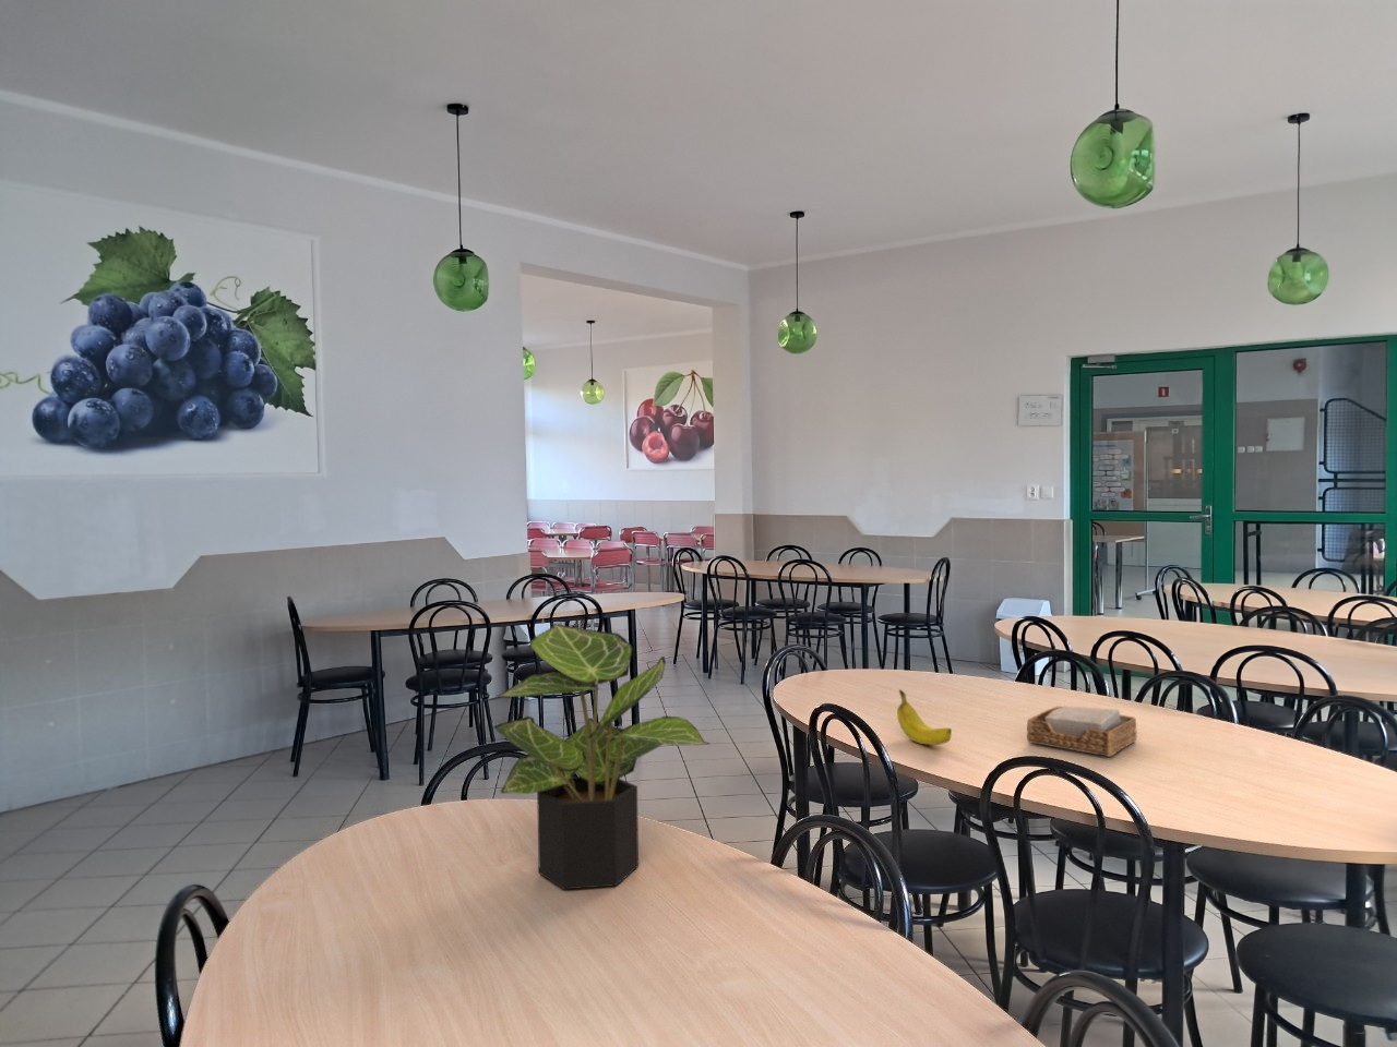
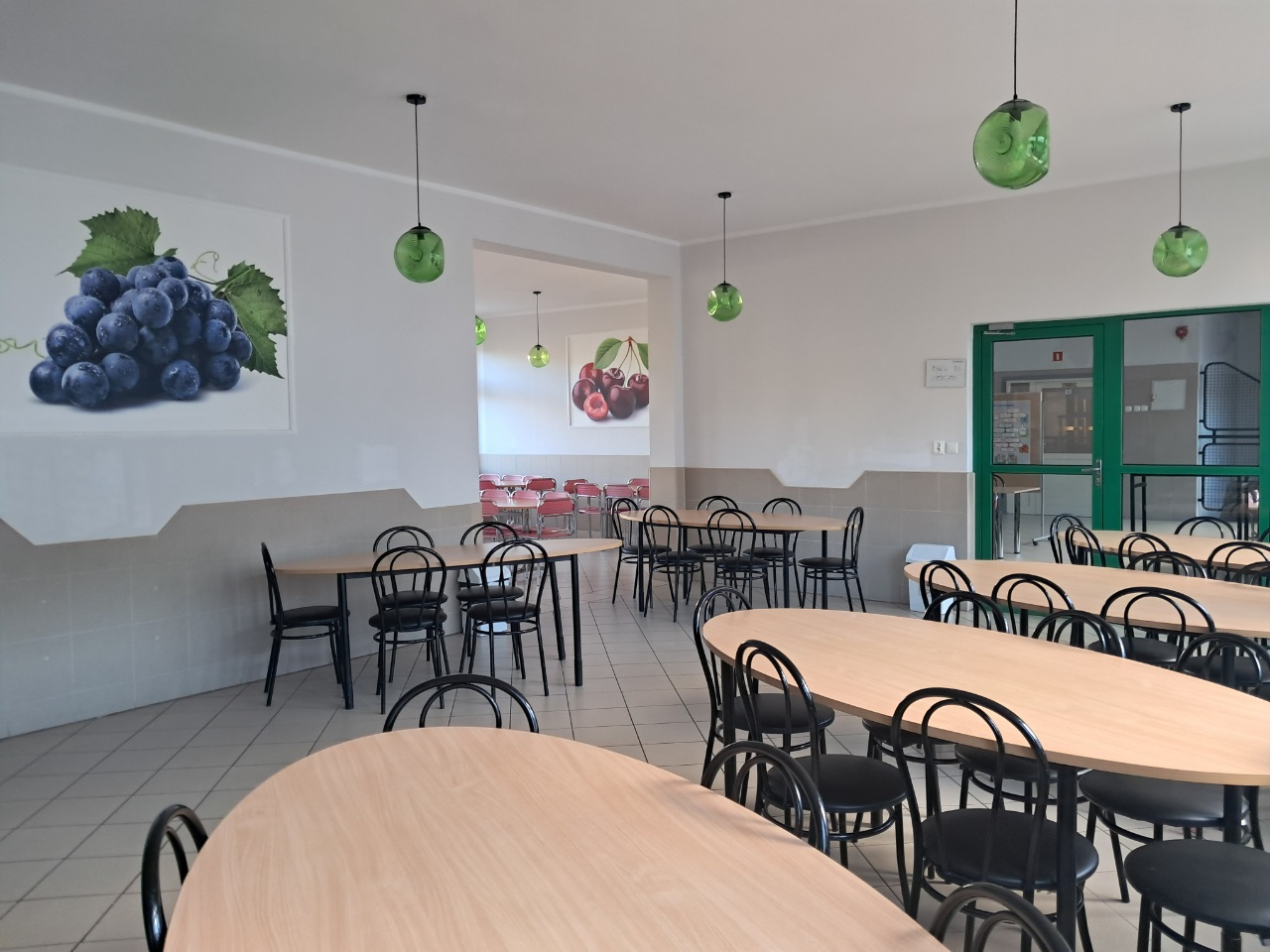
- fruit [897,688,953,746]
- napkin holder [1026,705,1138,758]
- potted plant [493,621,712,891]
